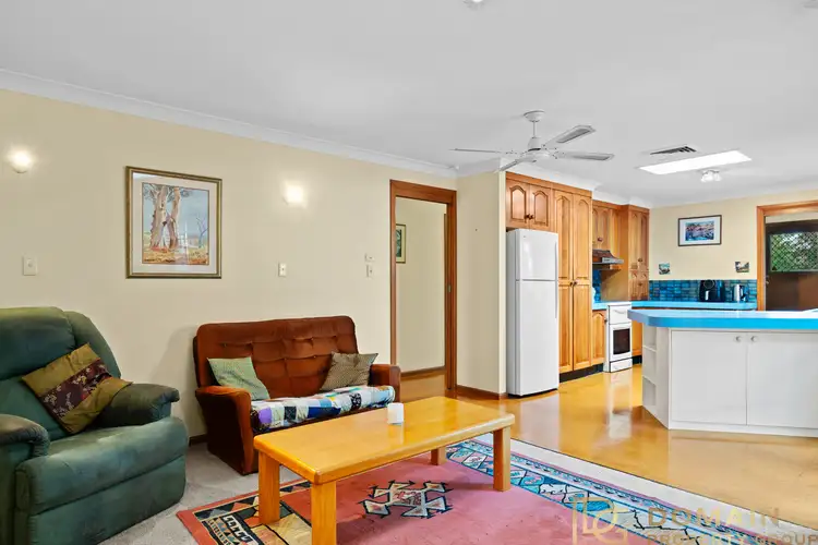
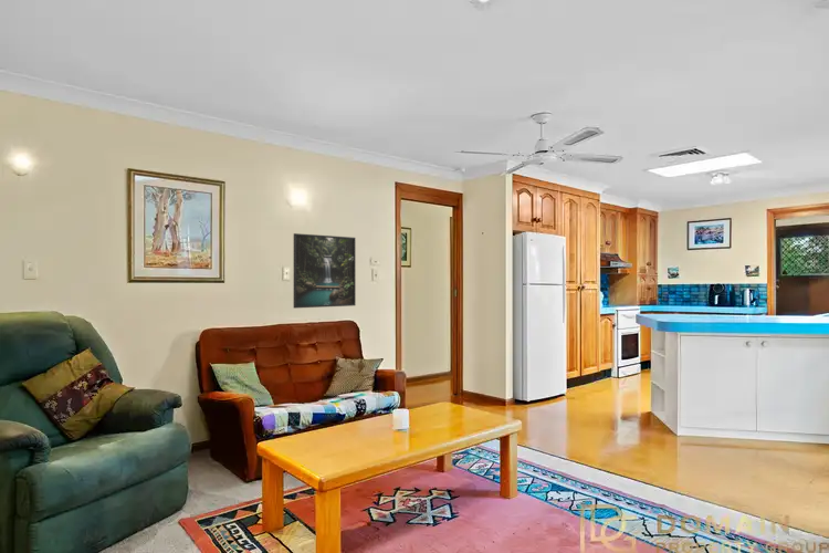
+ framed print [293,232,357,310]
